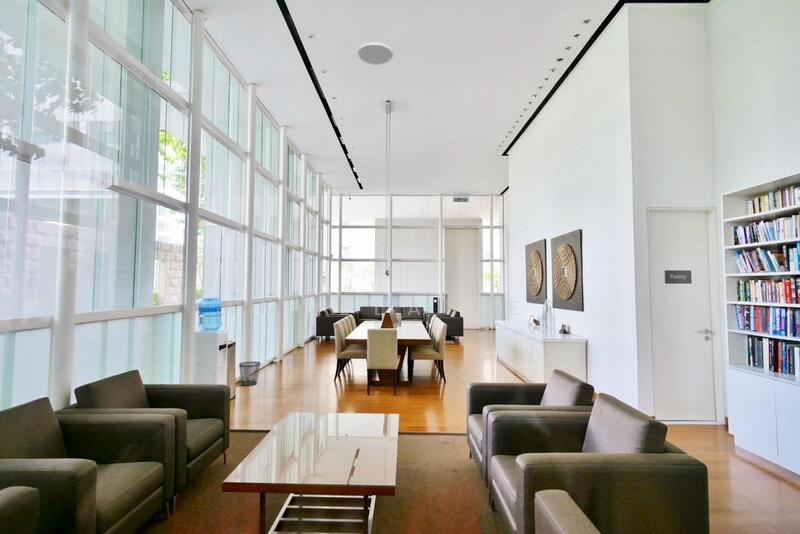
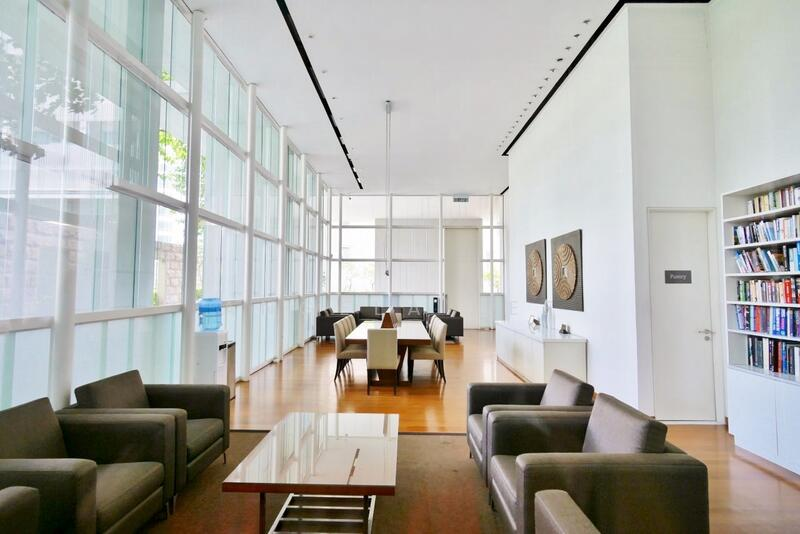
- ceiling light [357,41,394,66]
- wastebasket [238,361,261,387]
